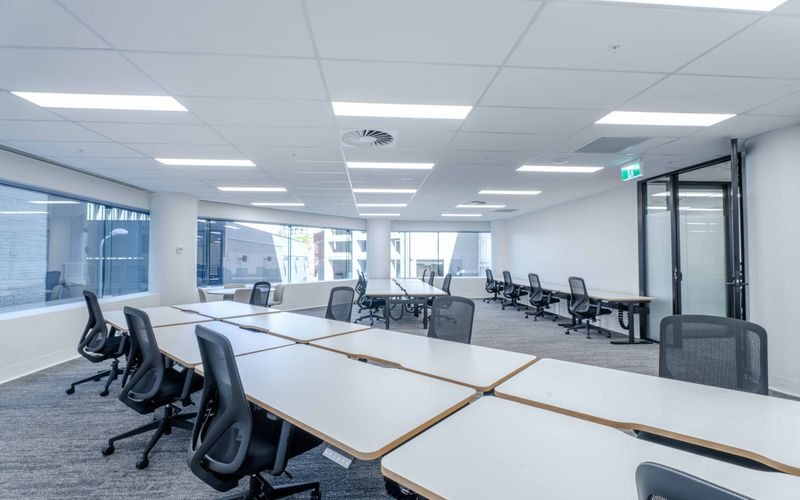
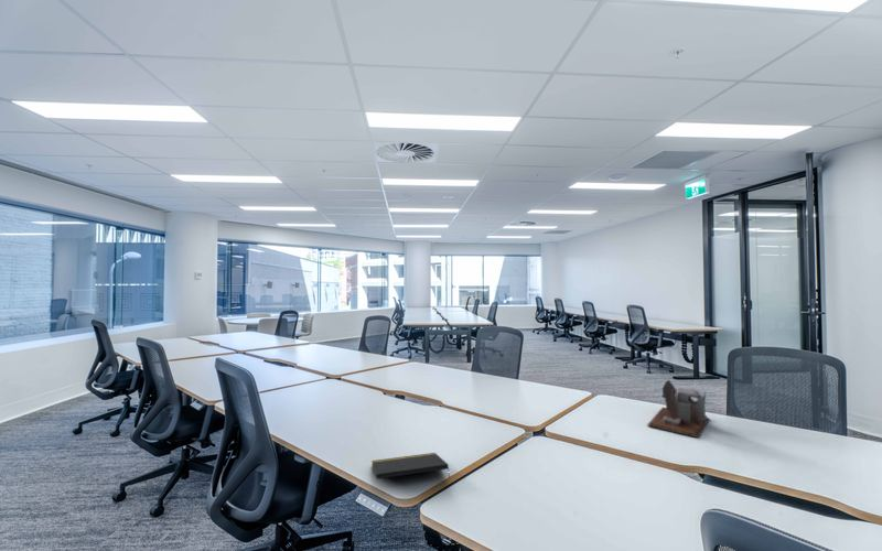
+ desk organizer [646,379,710,439]
+ notepad [370,452,451,480]
